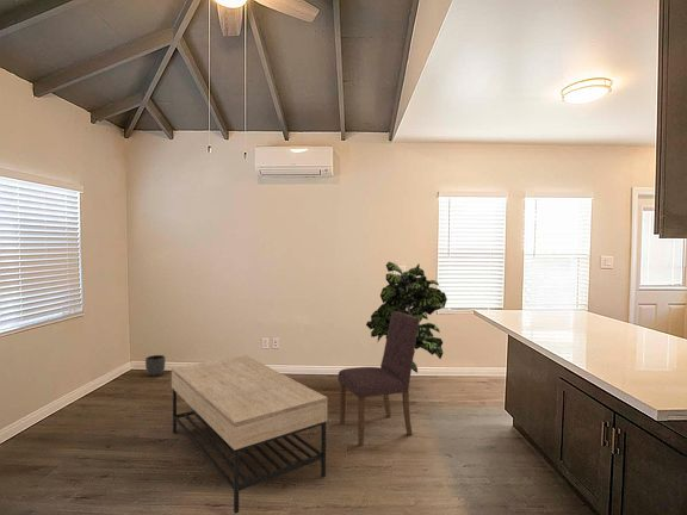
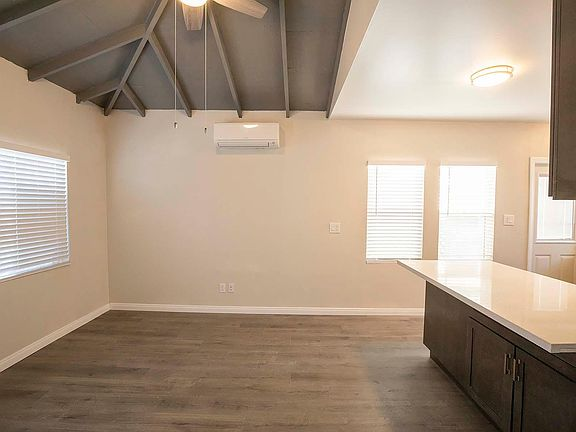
- planter [144,354,167,378]
- coffee table [171,354,329,515]
- indoor plant [365,261,448,374]
- dining chair [338,311,420,447]
